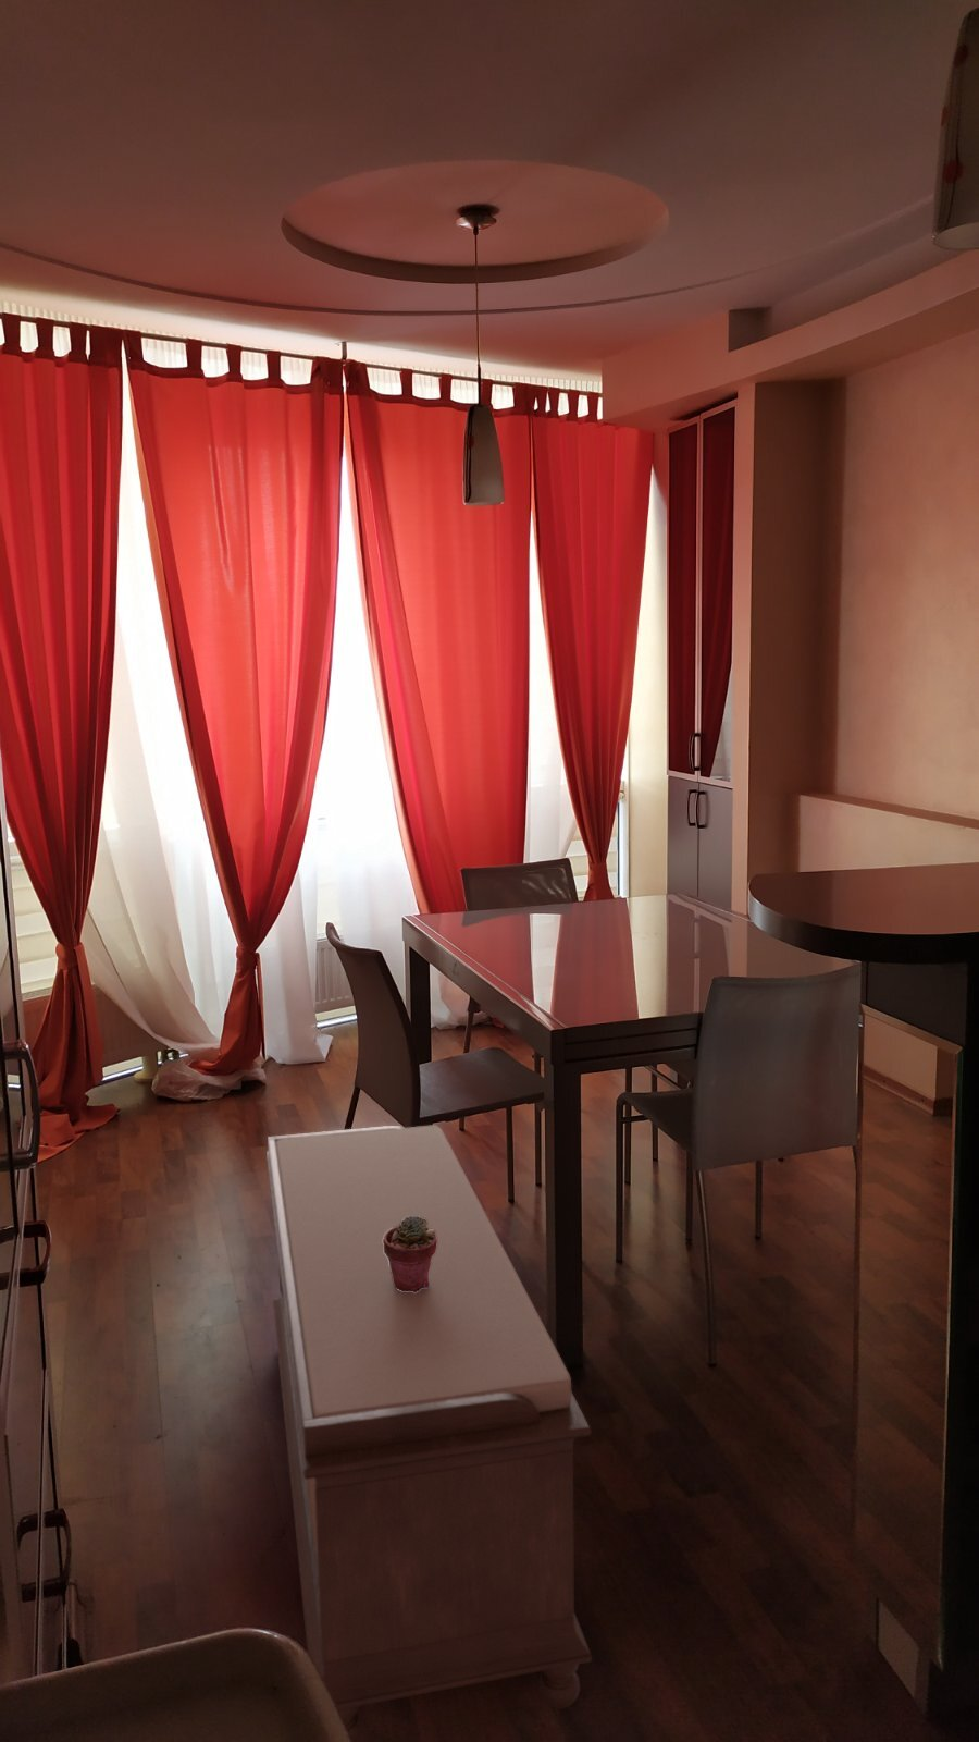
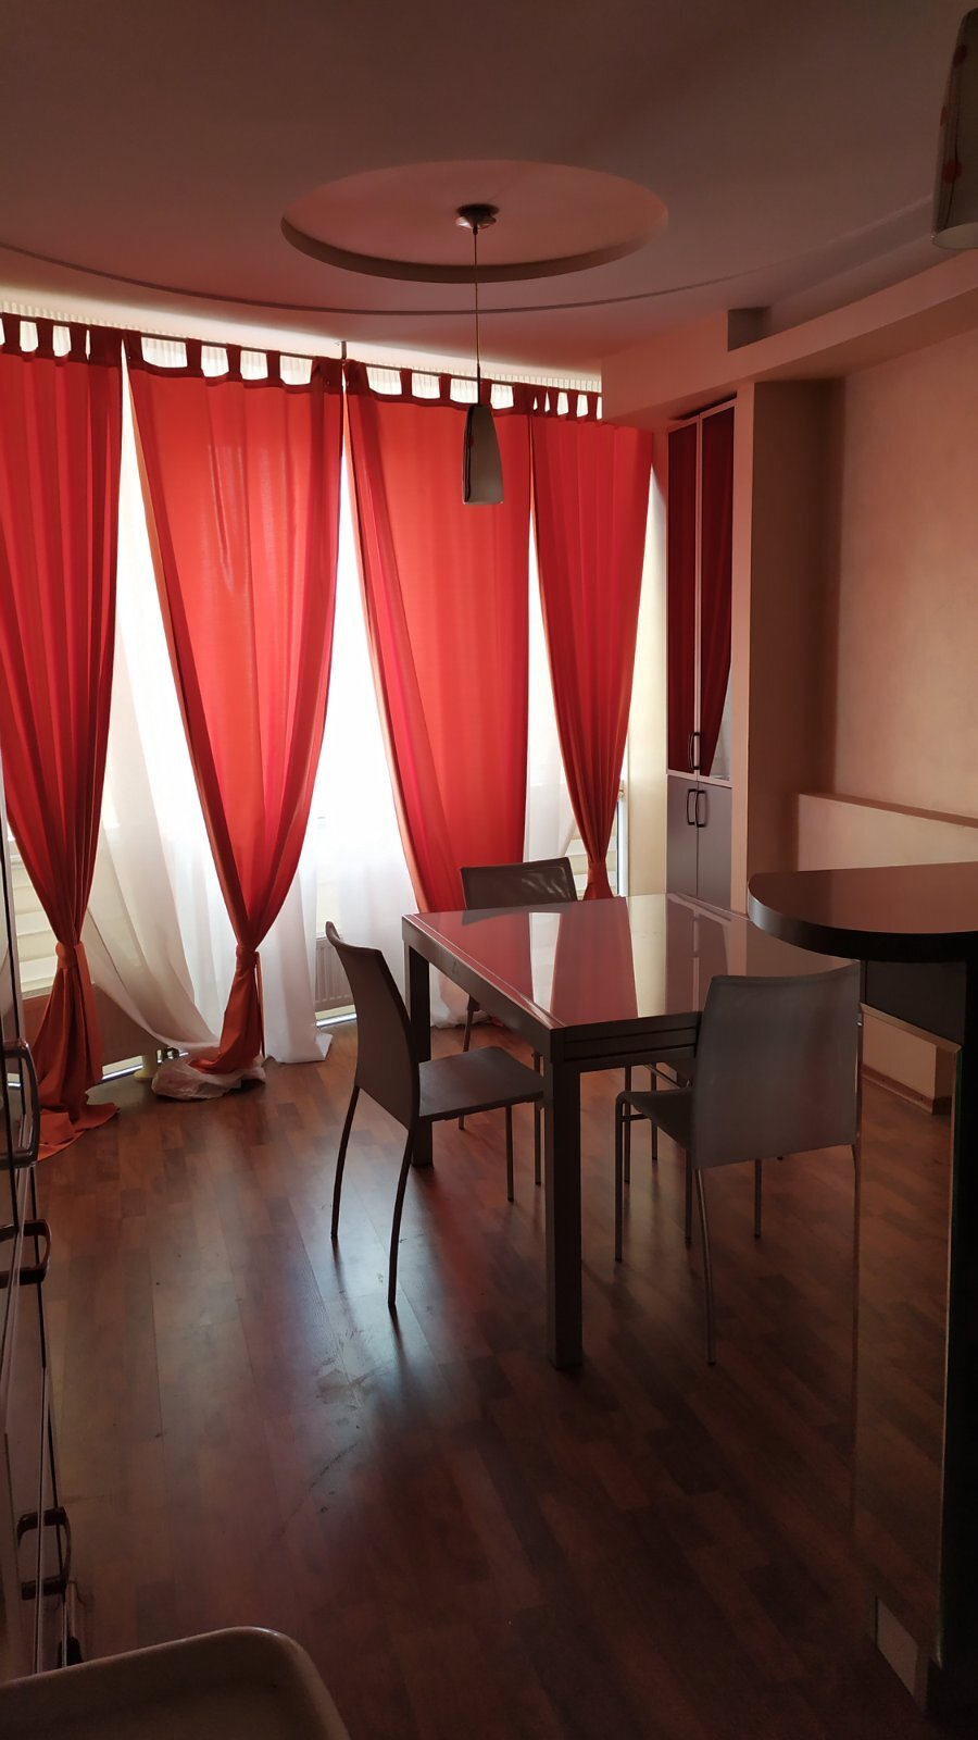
- potted succulent [383,1216,438,1292]
- bench [265,1123,593,1742]
